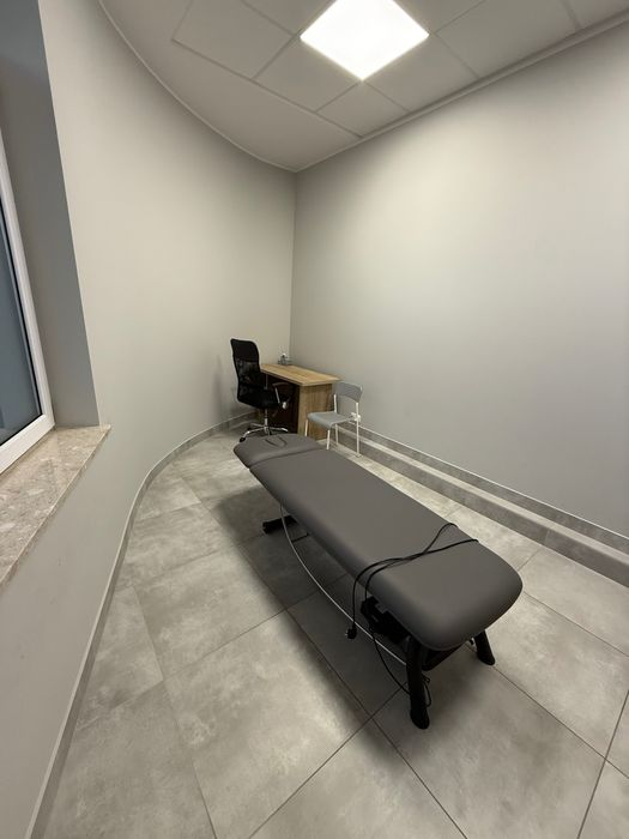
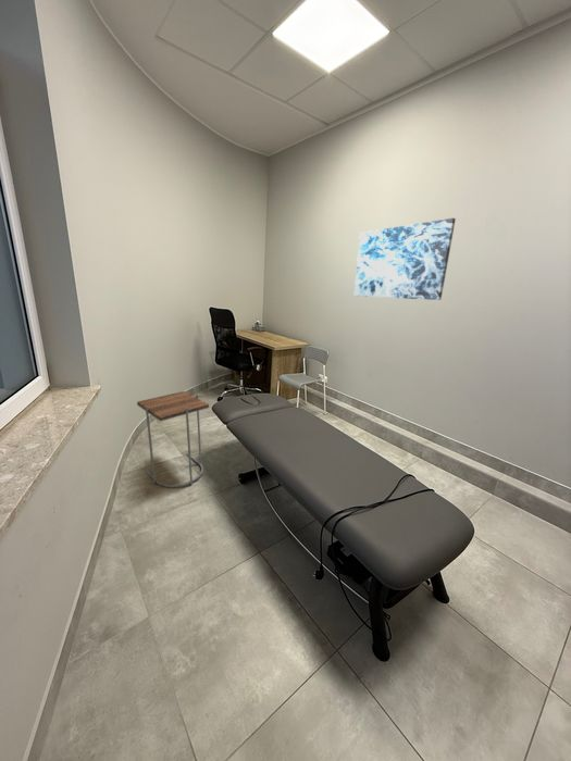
+ wall art [353,216,457,301]
+ side table [136,390,210,488]
